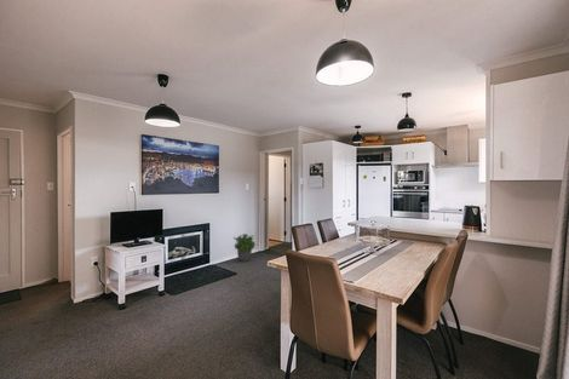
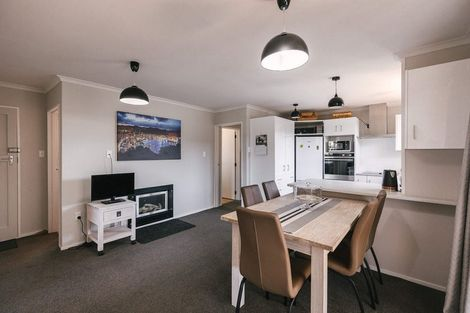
- potted plant [232,232,257,263]
